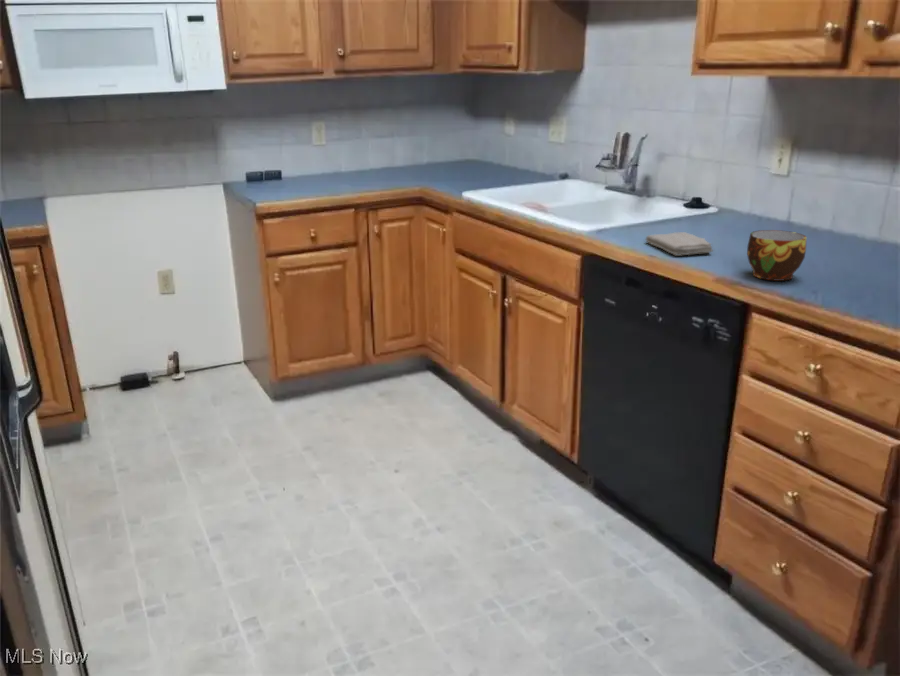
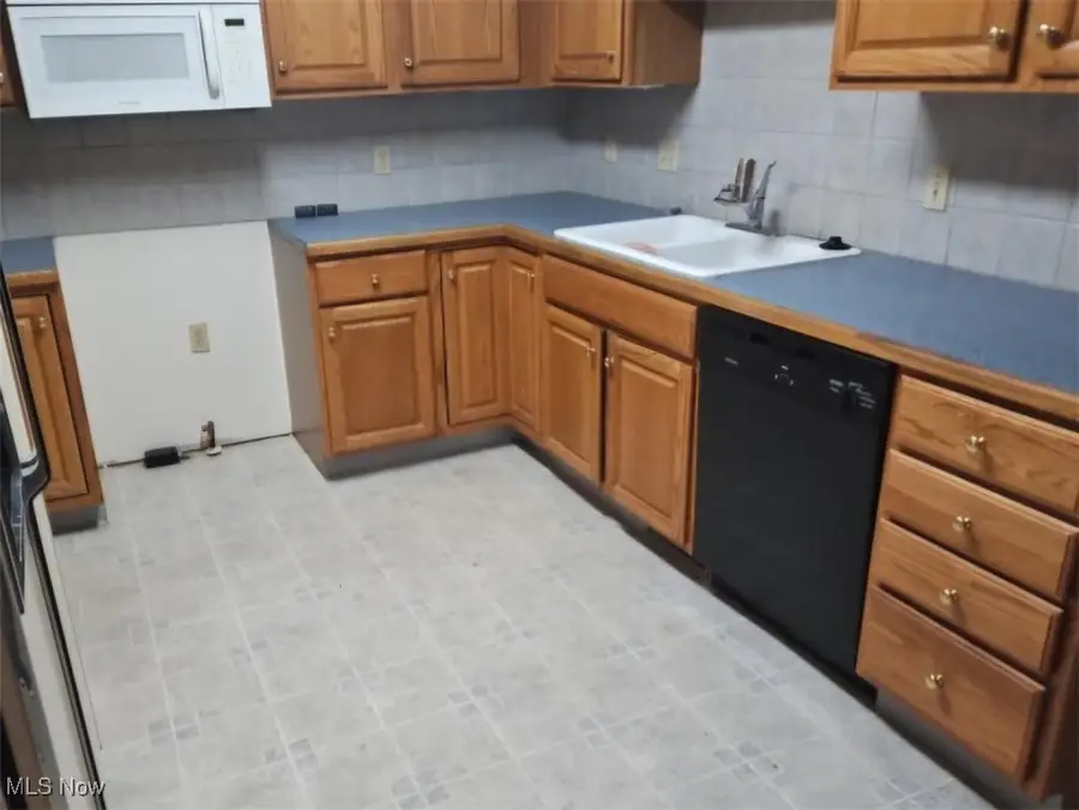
- washcloth [644,231,714,257]
- cup [746,229,808,282]
